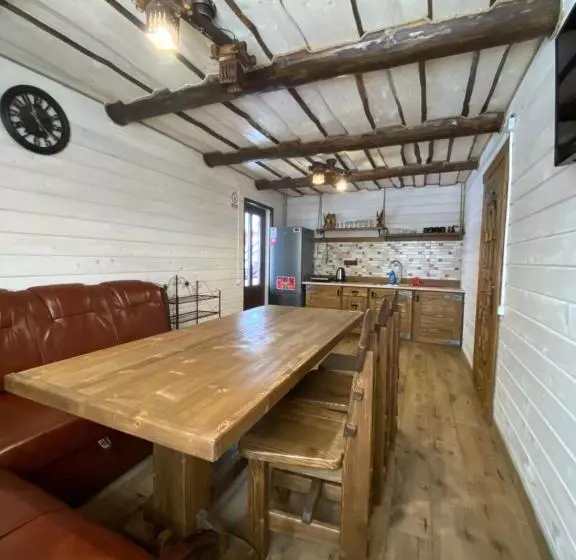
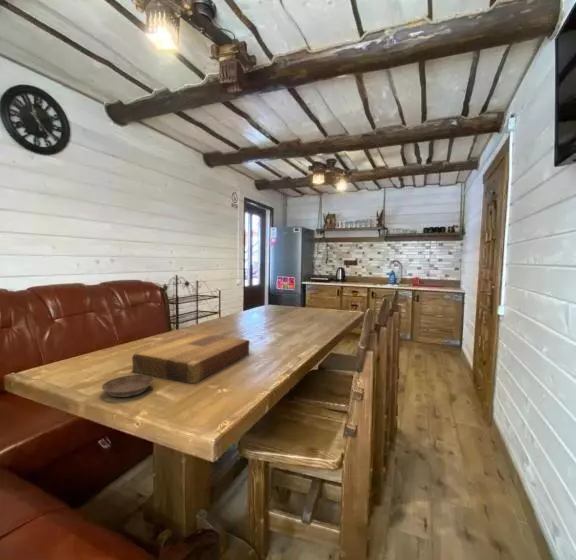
+ cutting board [131,333,250,384]
+ saucer [101,374,154,398]
